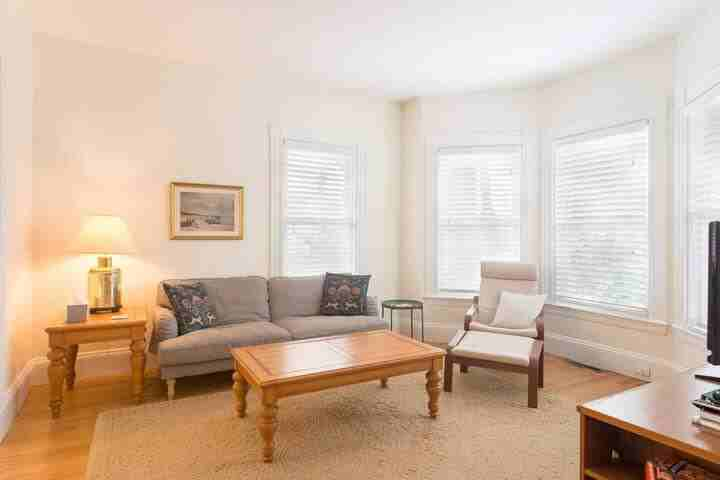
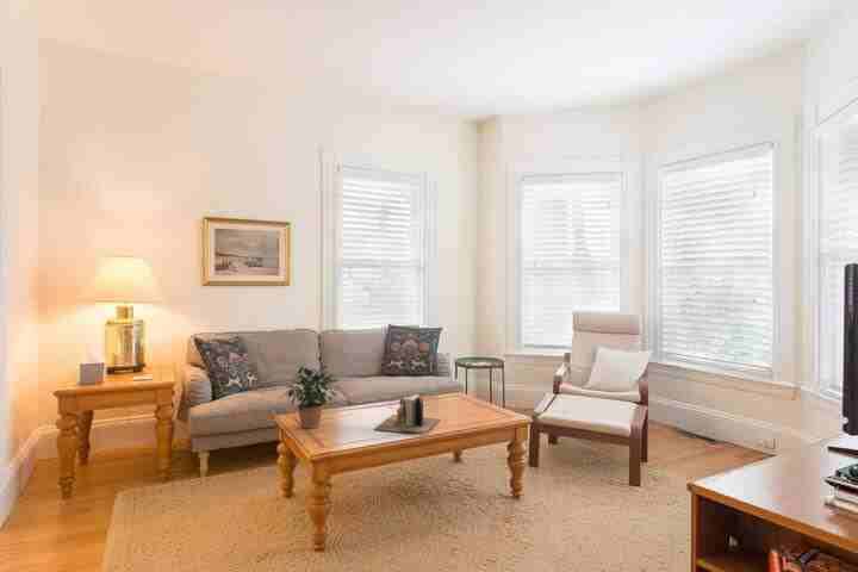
+ potted plant [281,363,343,429]
+ books [374,393,441,435]
